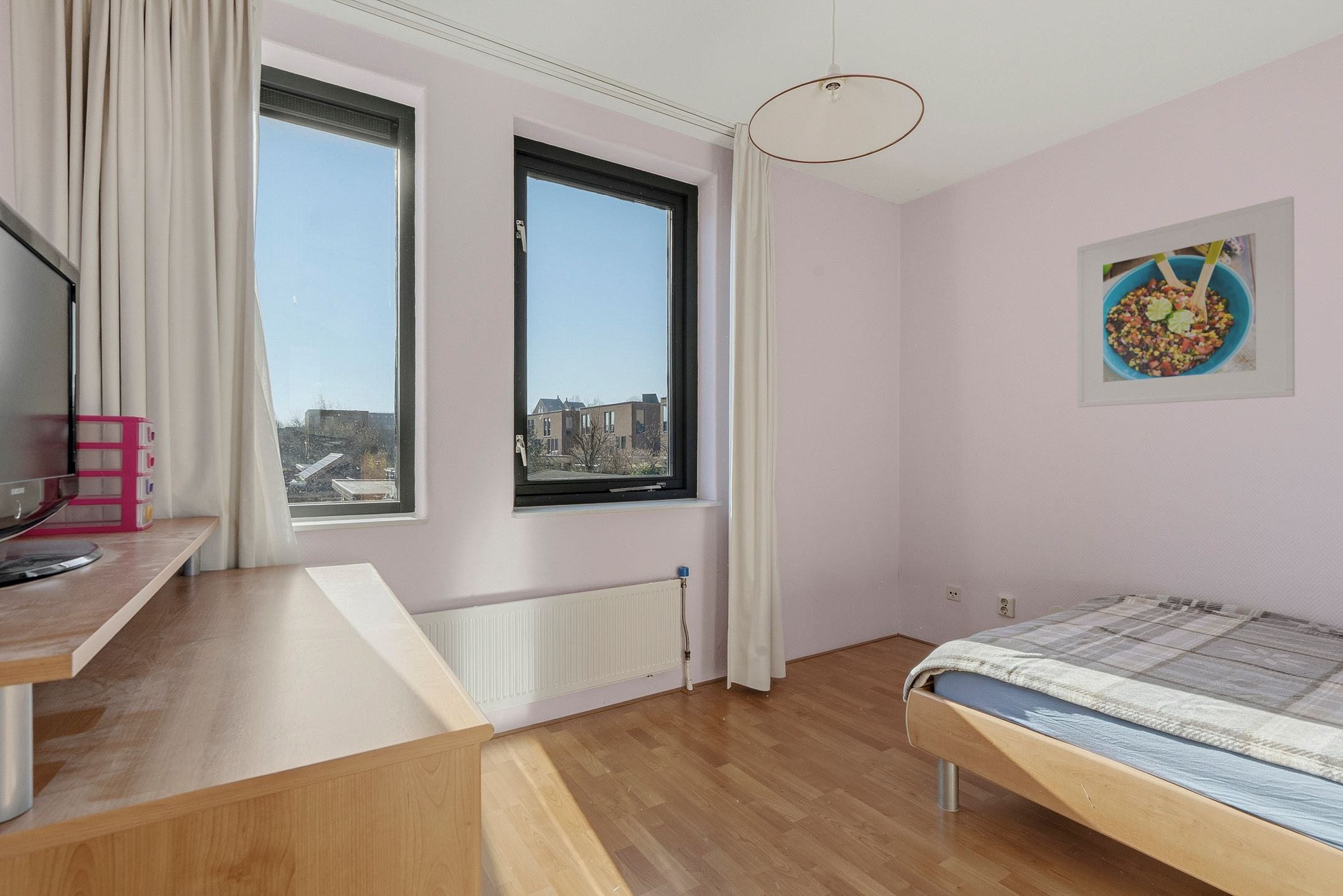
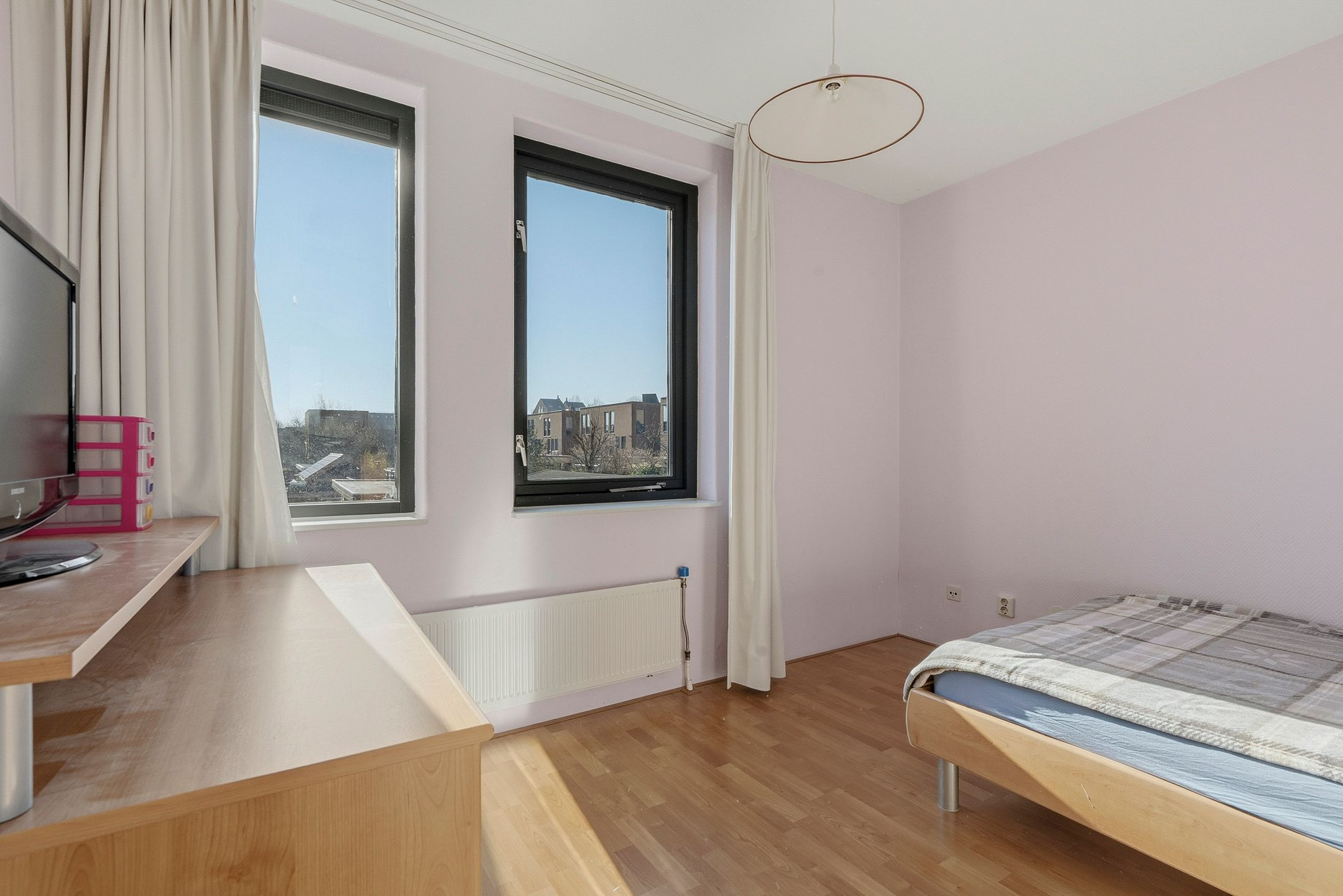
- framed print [1076,195,1296,408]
